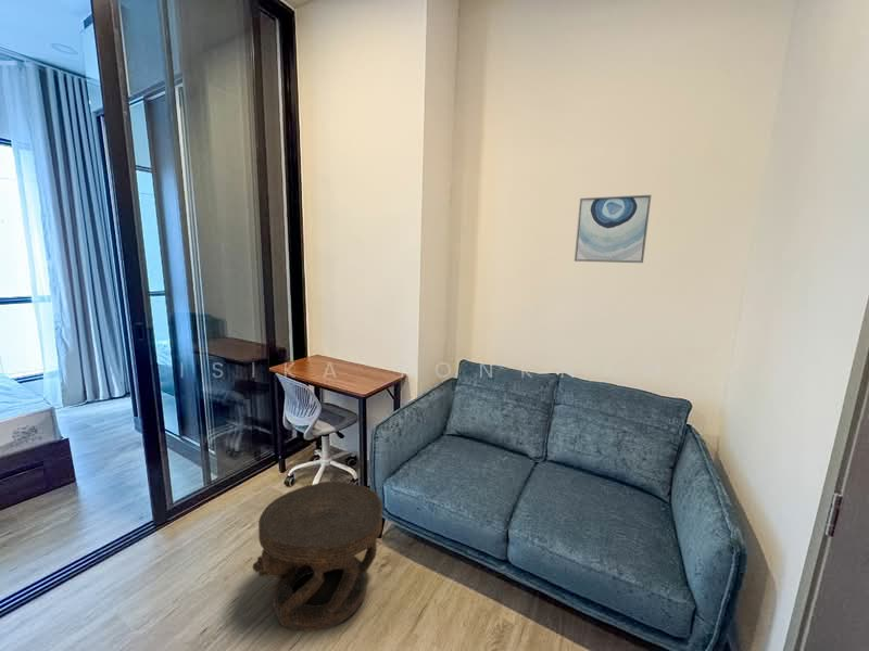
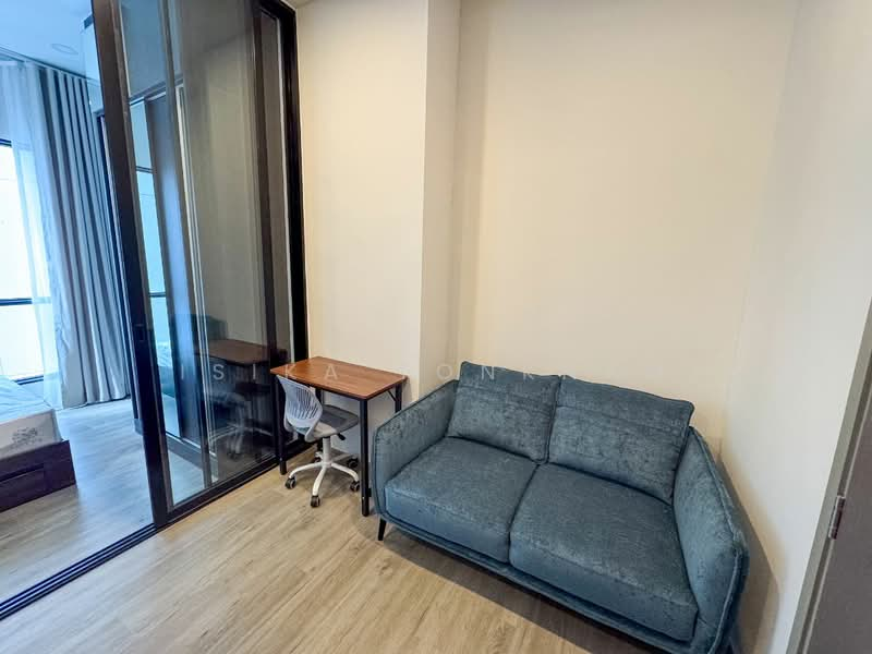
- wall art [574,194,652,264]
- side table [252,481,383,633]
